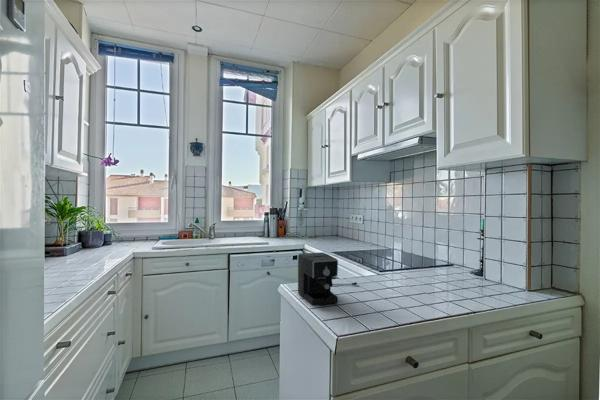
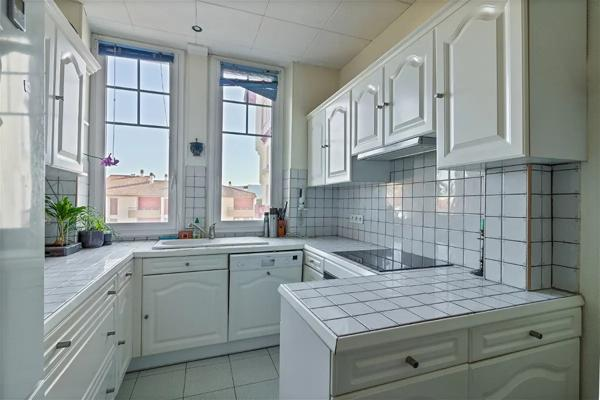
- coffee maker [297,251,358,306]
